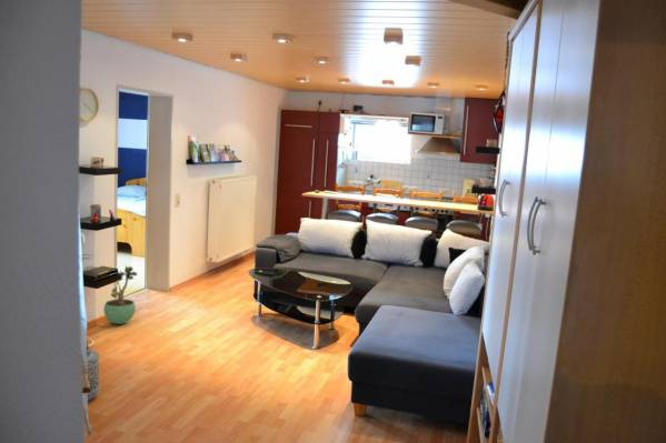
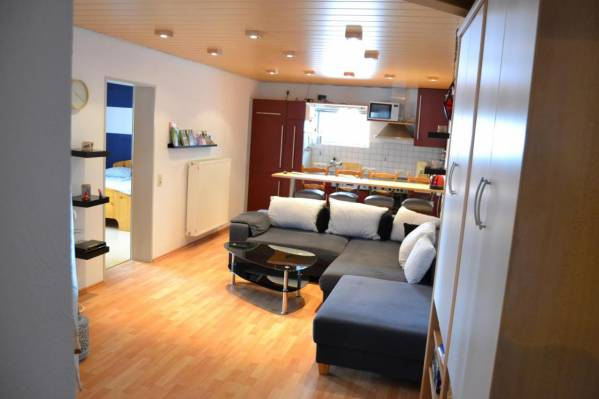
- potted plant [102,264,138,325]
